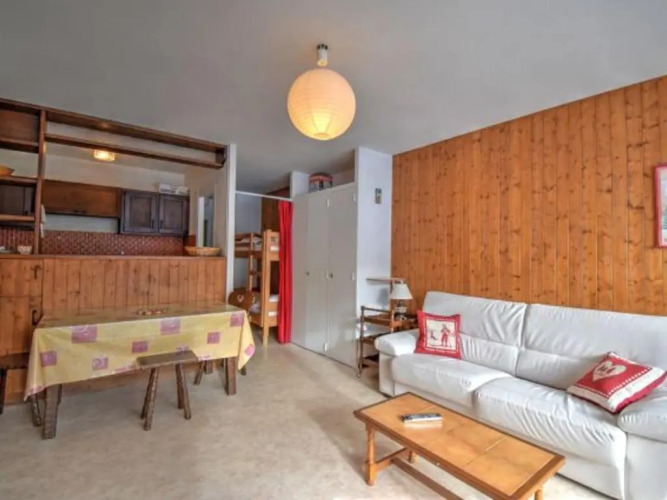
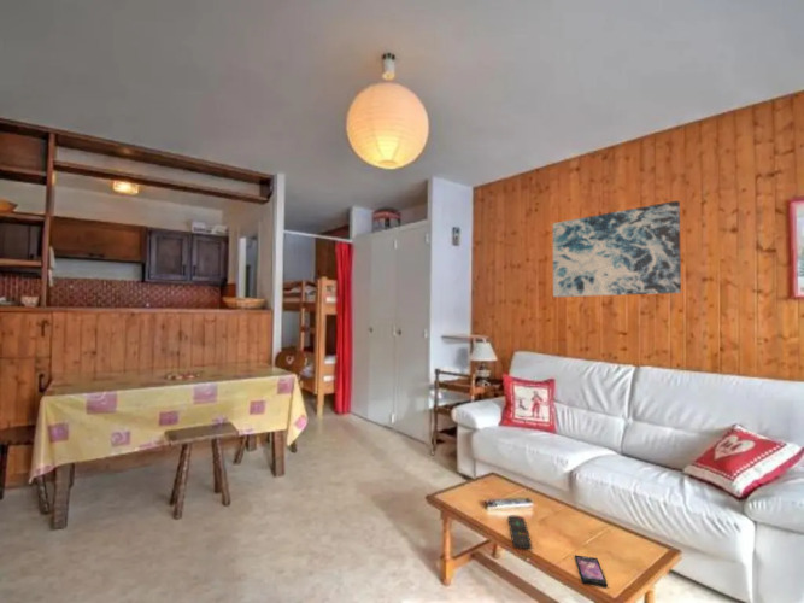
+ remote control [506,515,533,550]
+ wall art [552,200,682,298]
+ smartphone [574,554,609,589]
